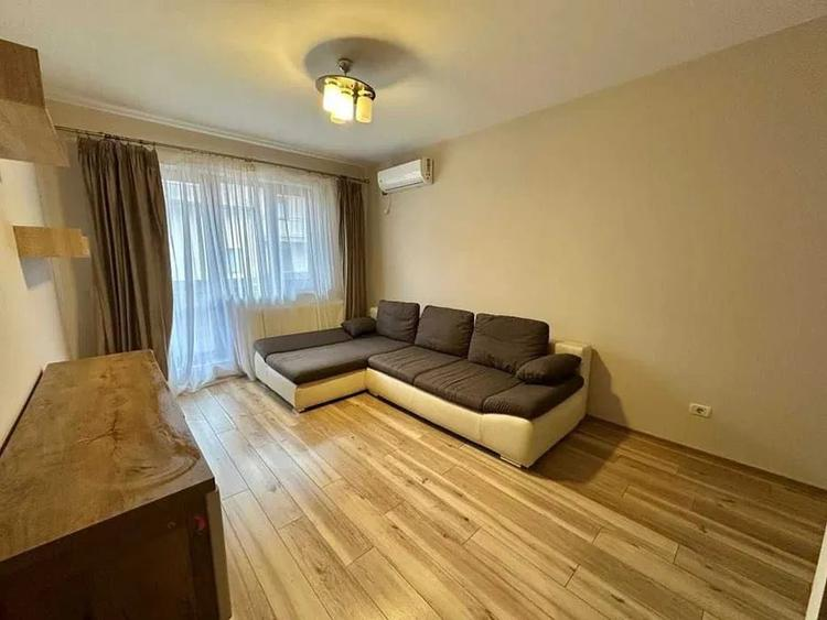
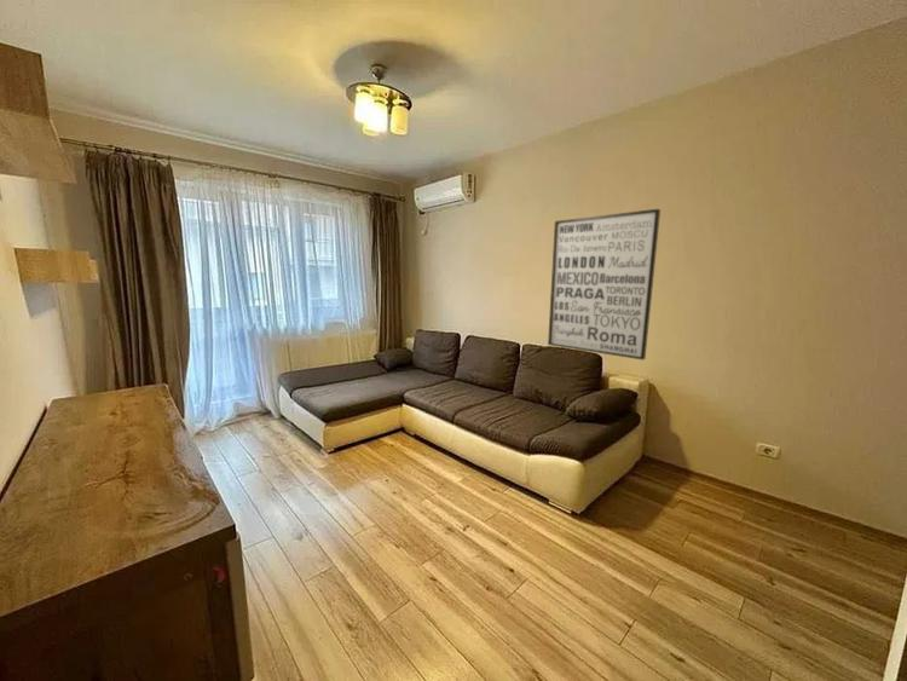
+ wall art [547,208,662,360]
